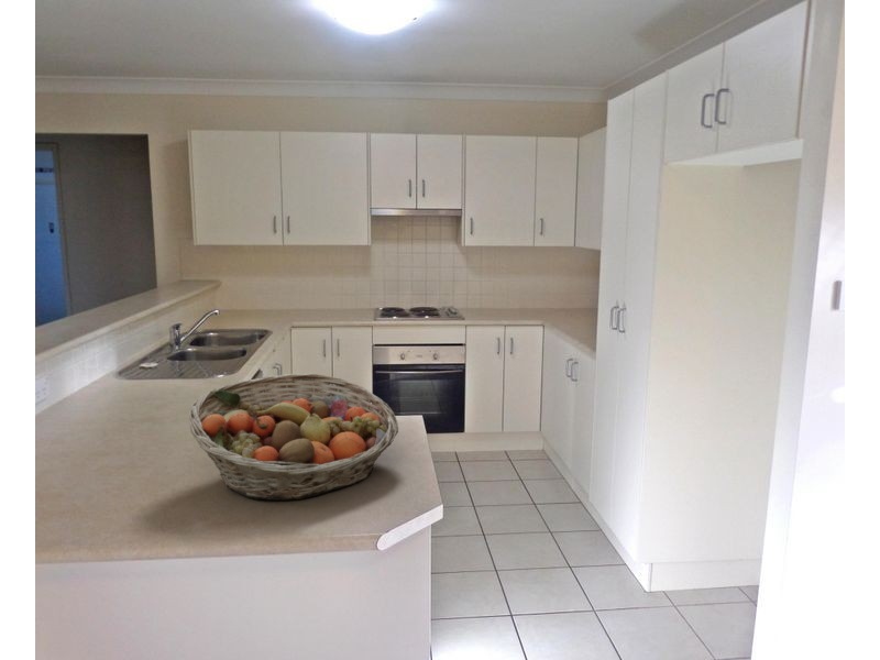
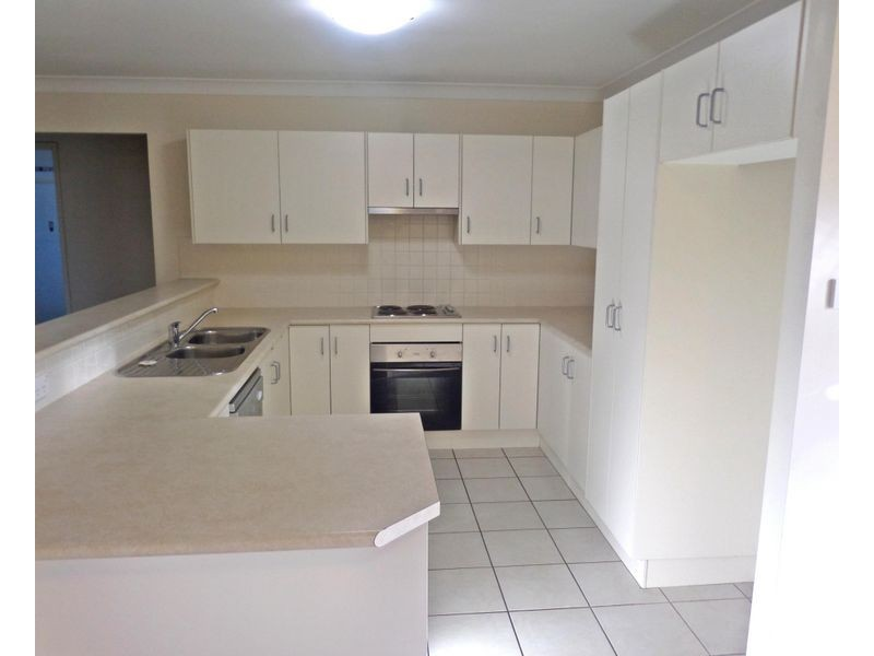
- fruit basket [188,373,399,502]
